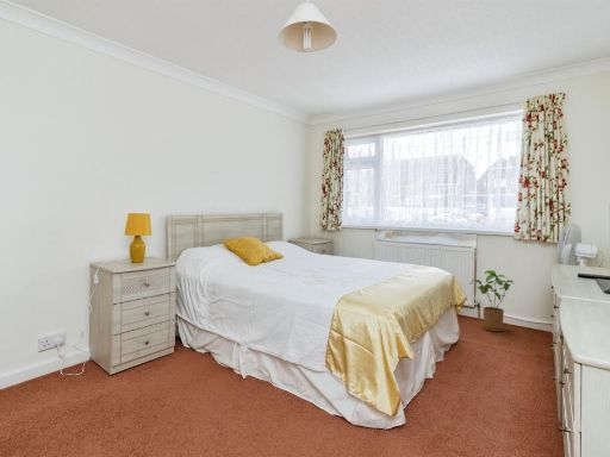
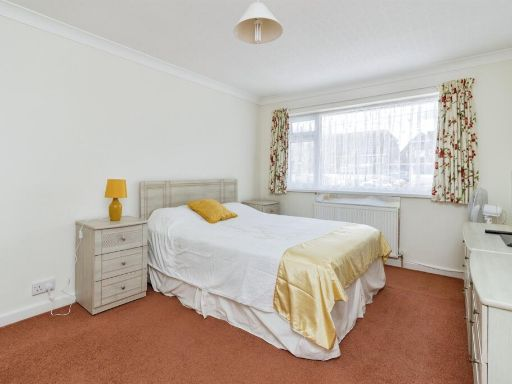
- house plant [468,269,515,333]
